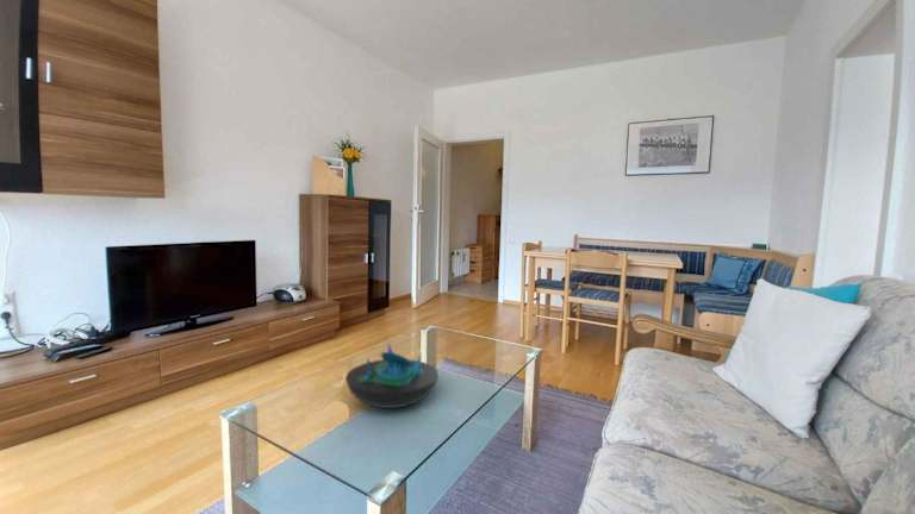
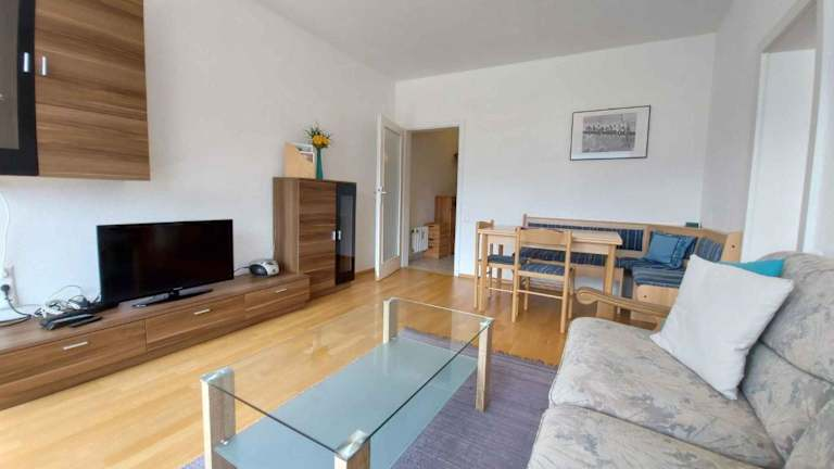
- decorative bowl [344,343,440,409]
